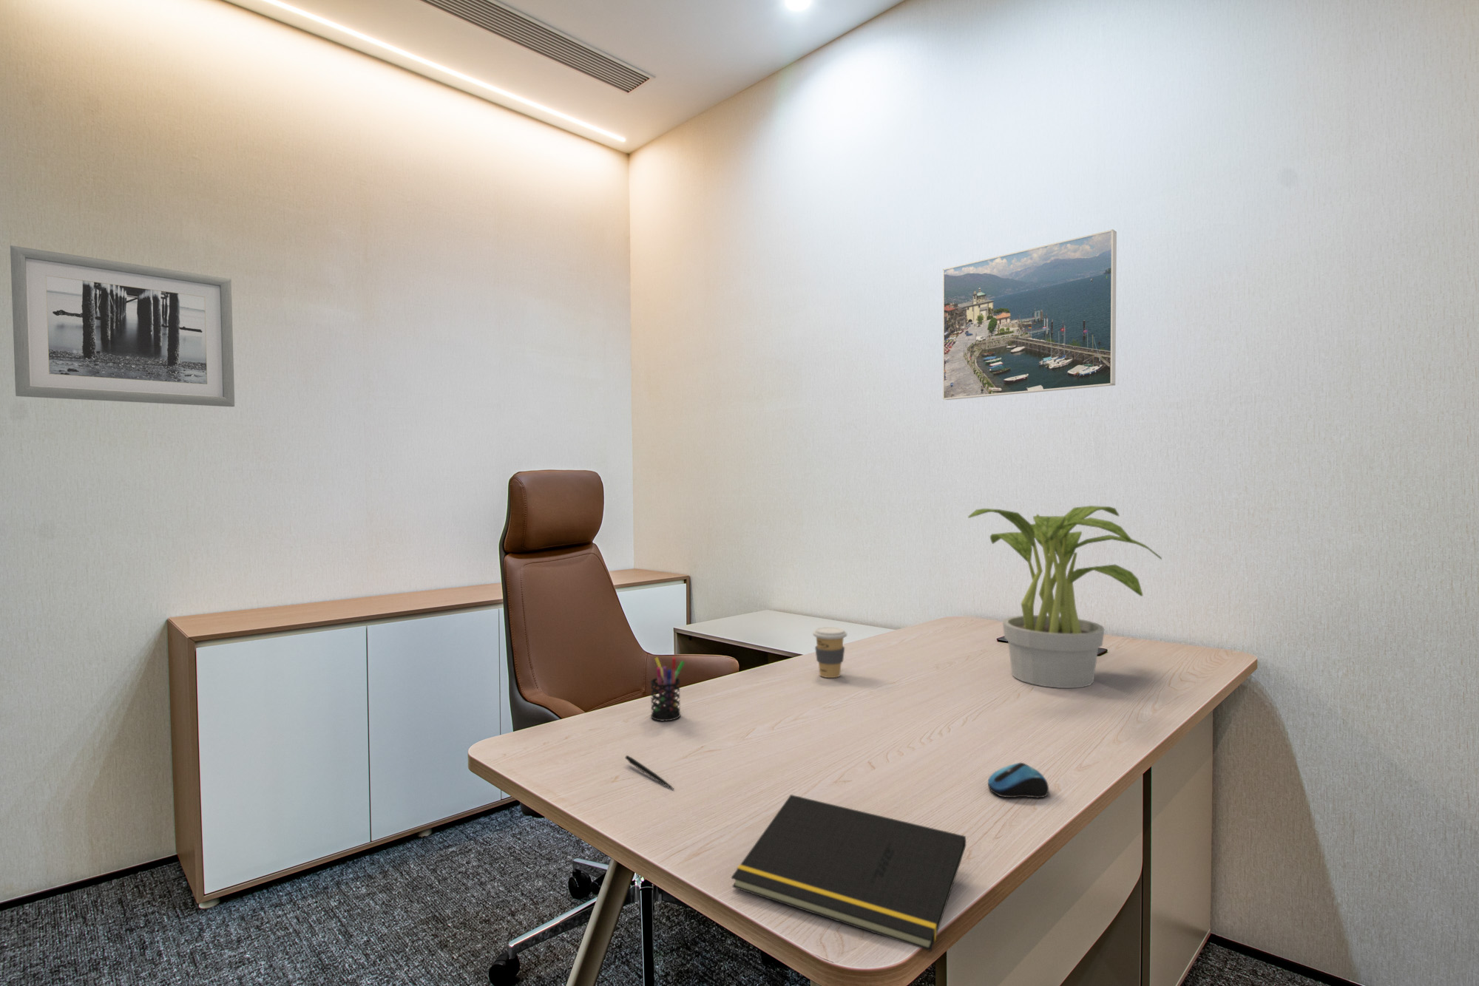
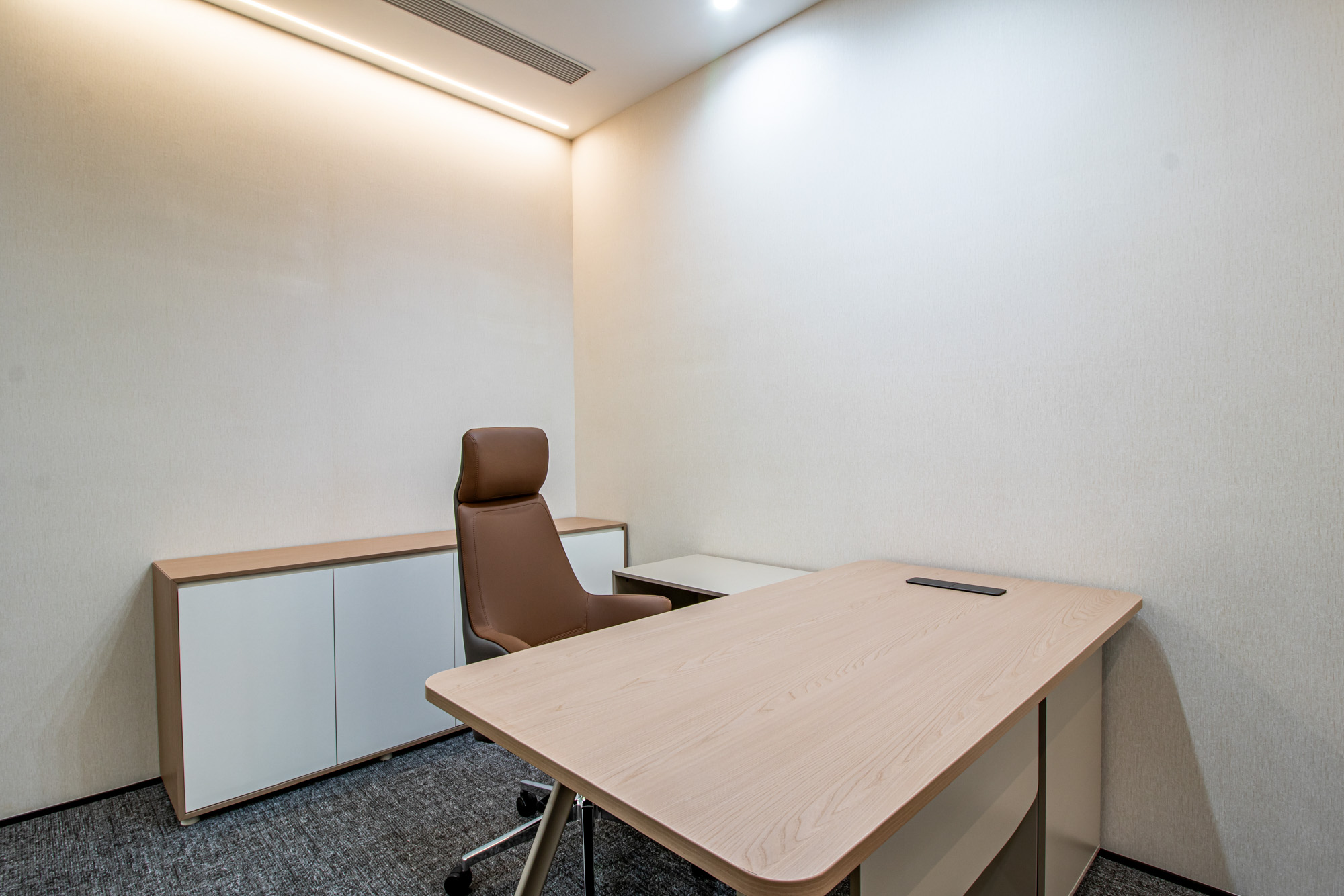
- computer mouse [987,762,1050,798]
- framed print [942,229,1117,401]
- notepad [731,793,966,952]
- pen [625,755,676,790]
- potted plant [967,505,1162,689]
- wall art [10,244,235,407]
- coffee cup [812,626,847,679]
- pen holder [649,656,686,722]
